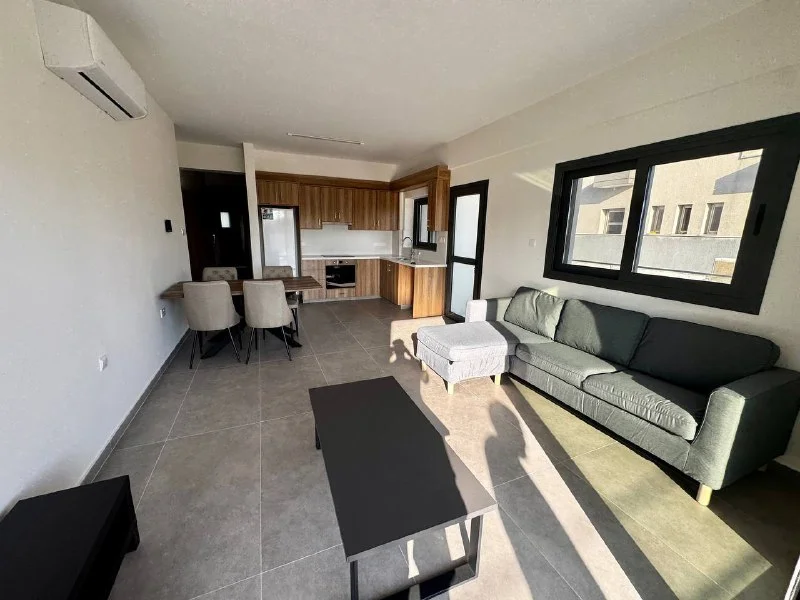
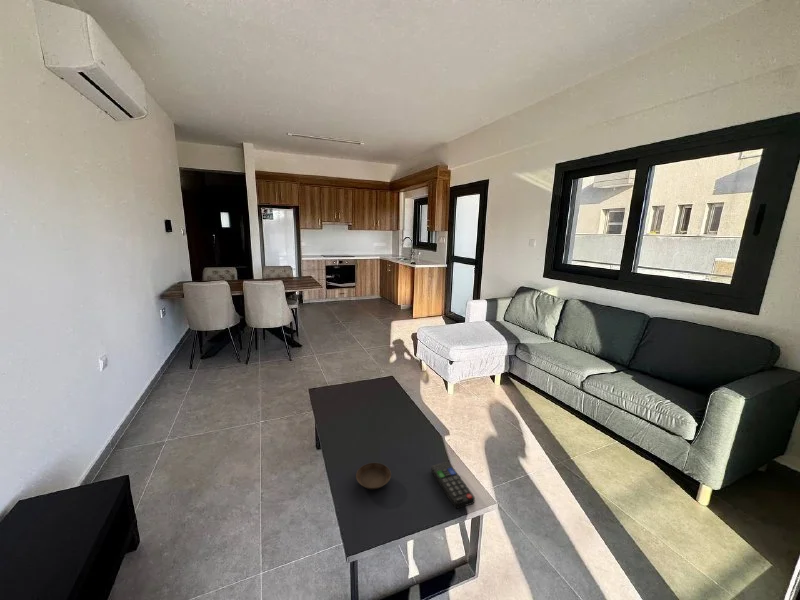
+ remote control [430,461,476,509]
+ saucer [355,462,392,490]
